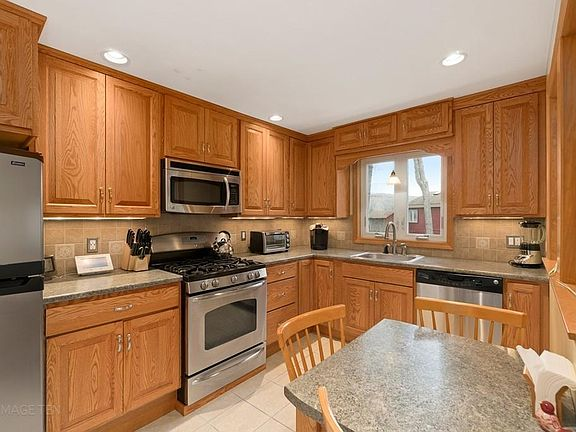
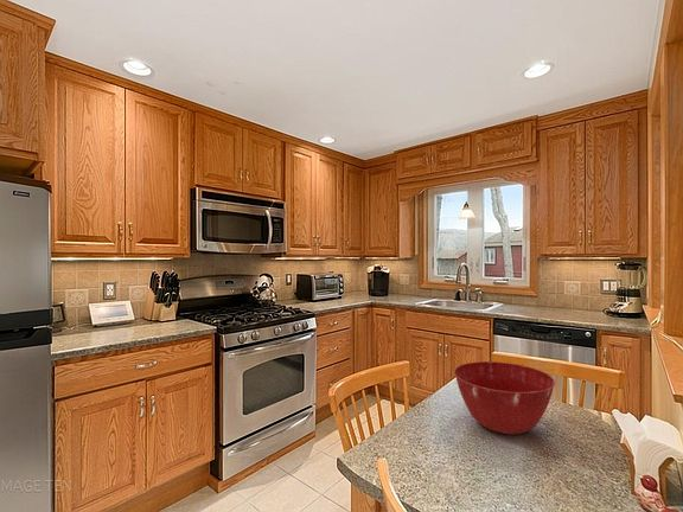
+ mixing bowl [453,360,556,436]
